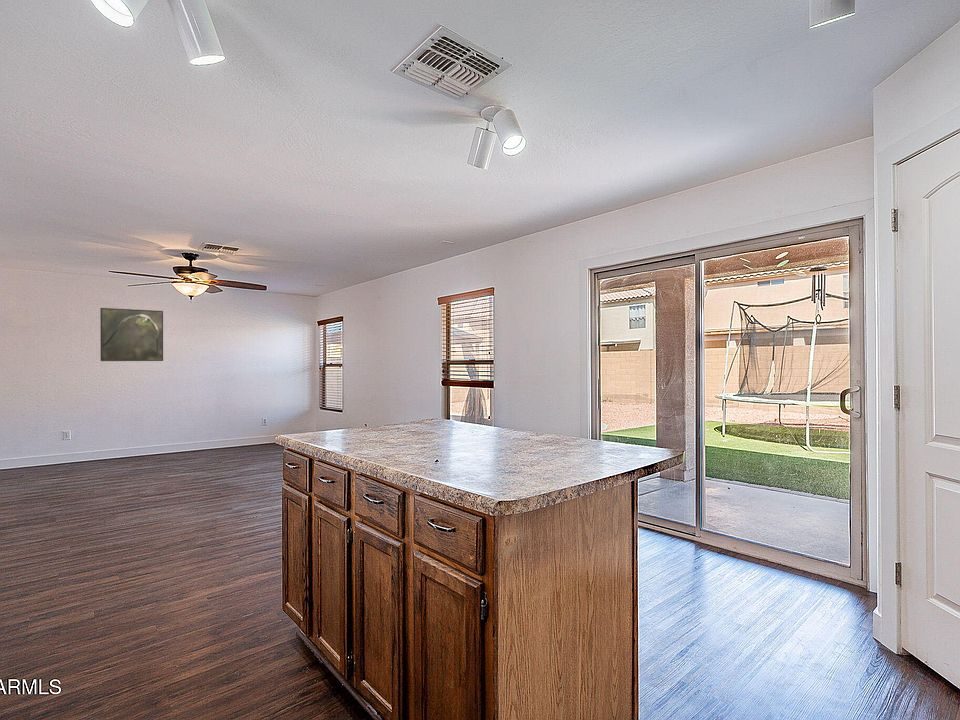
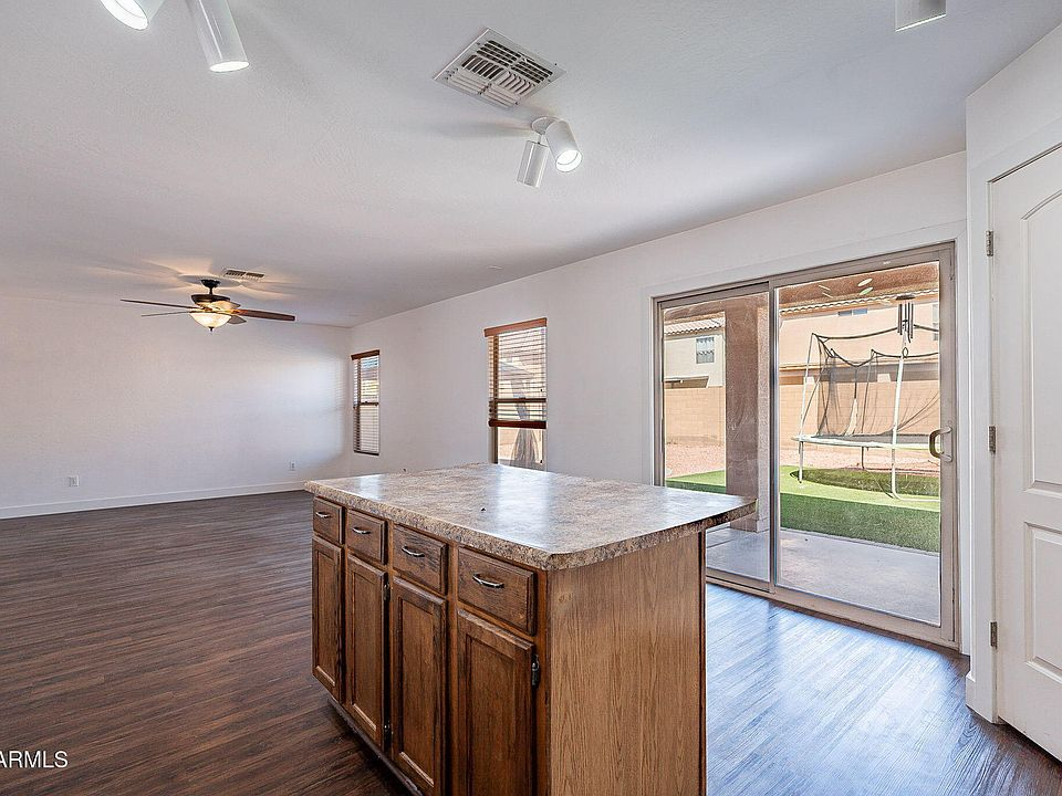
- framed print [99,307,164,362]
